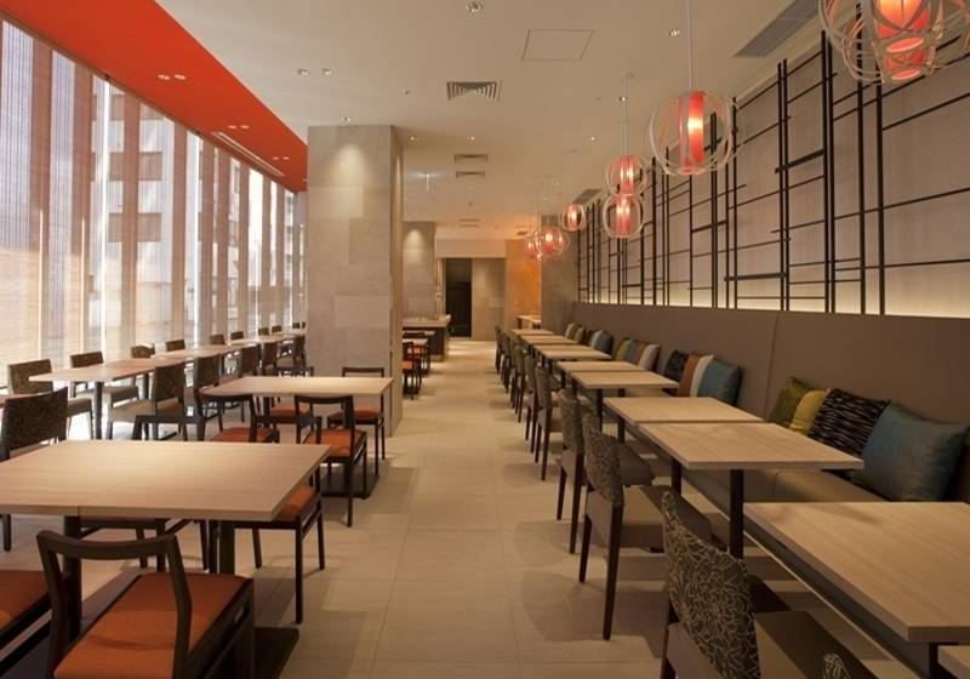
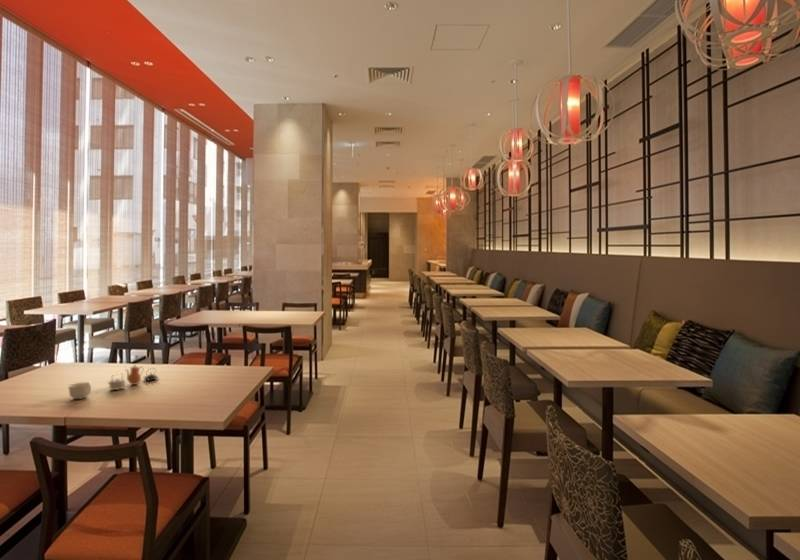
+ teapot [107,363,159,391]
+ cup [67,381,92,400]
